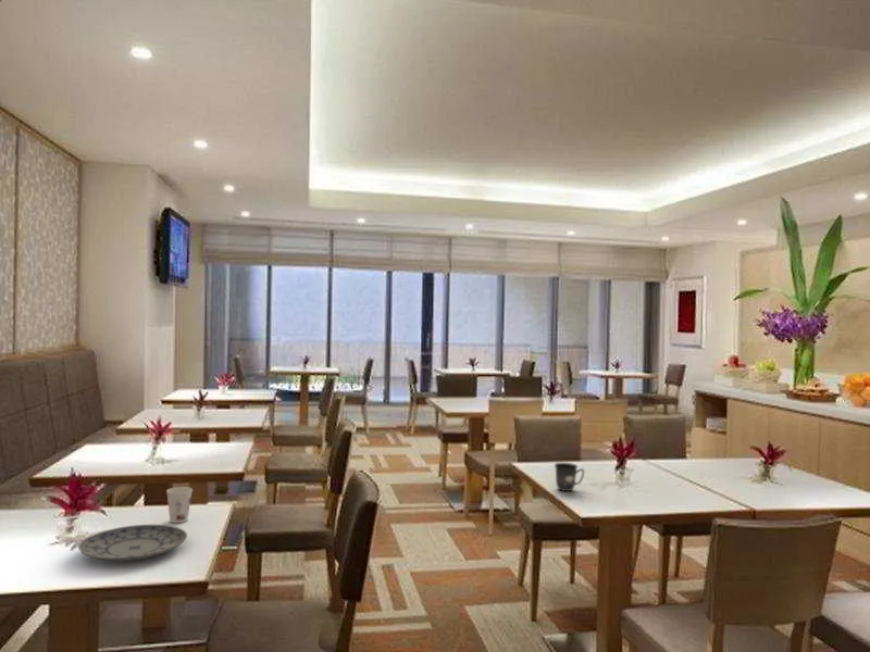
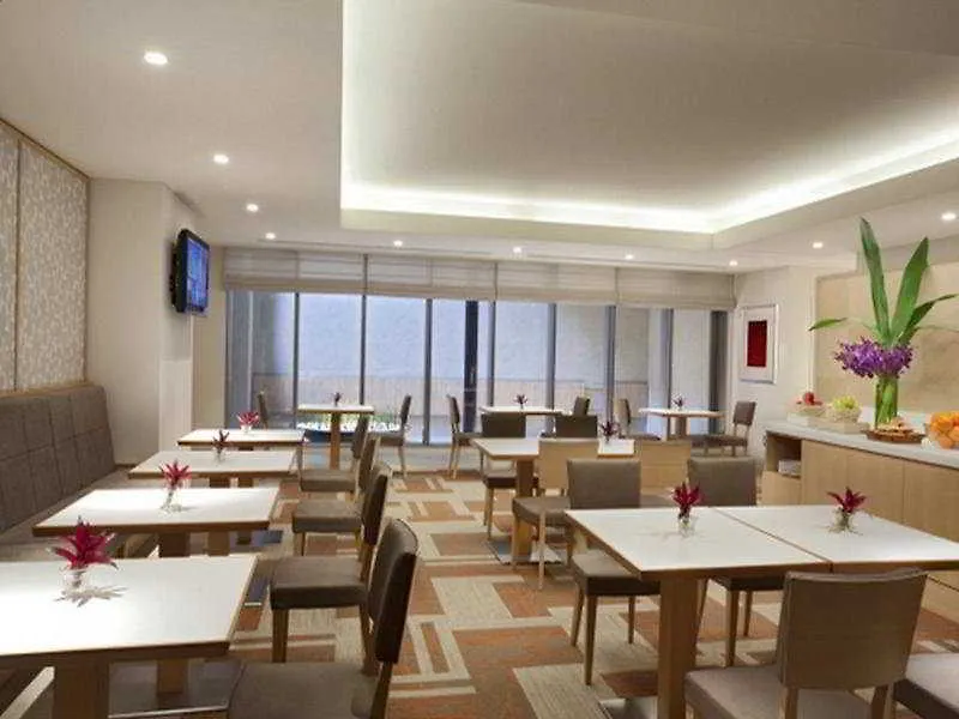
- mug [554,462,585,492]
- cup [165,486,194,524]
- plate [77,524,188,562]
